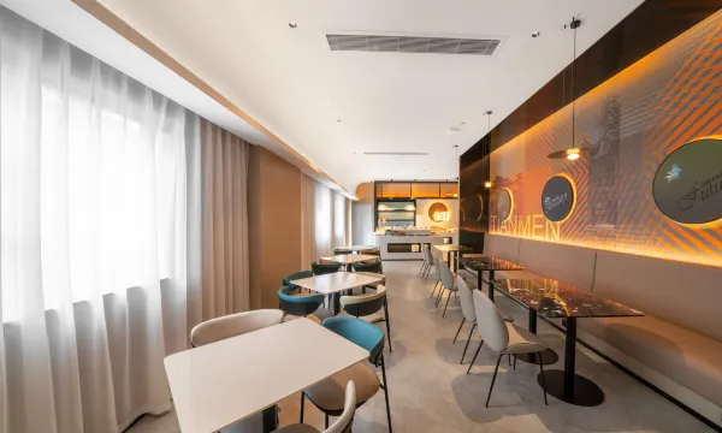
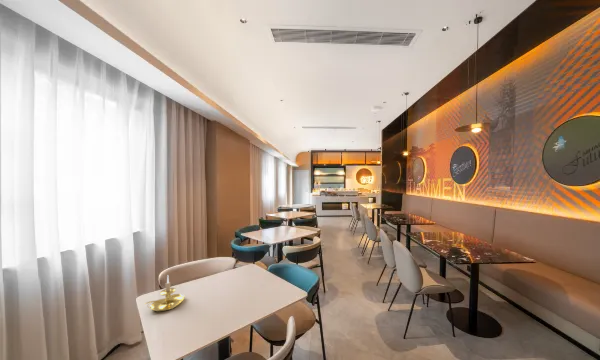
+ candle holder [143,275,186,313]
